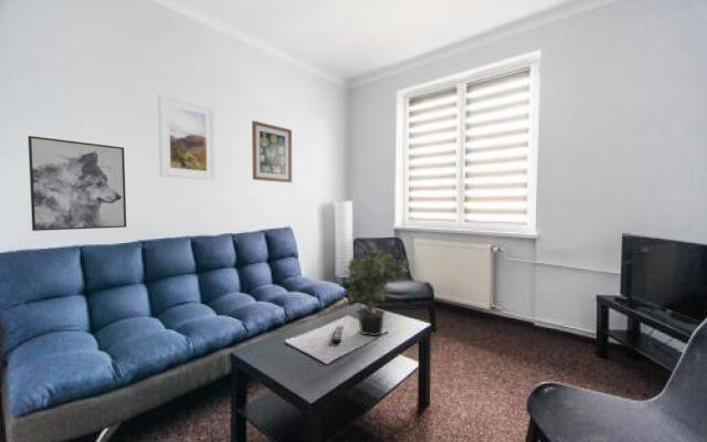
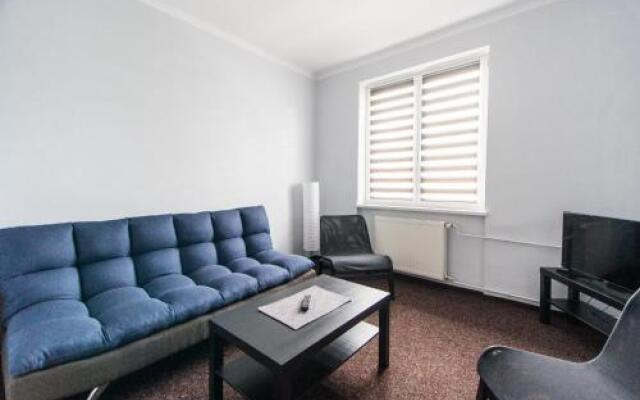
- wall art [251,119,293,183]
- potted plant [342,246,411,337]
- wall art [27,135,127,232]
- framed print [157,94,217,181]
